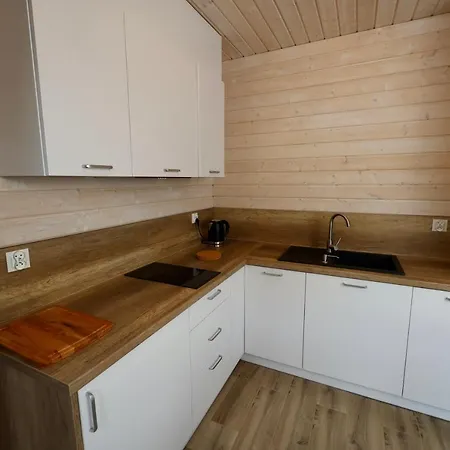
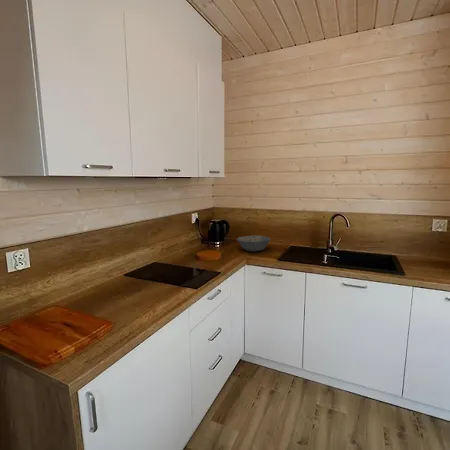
+ bowl [236,234,272,252]
